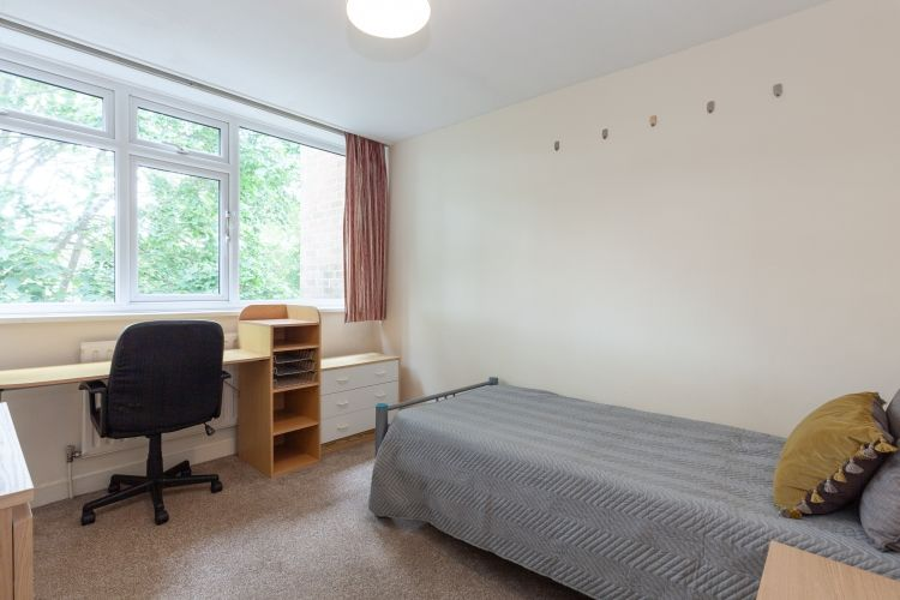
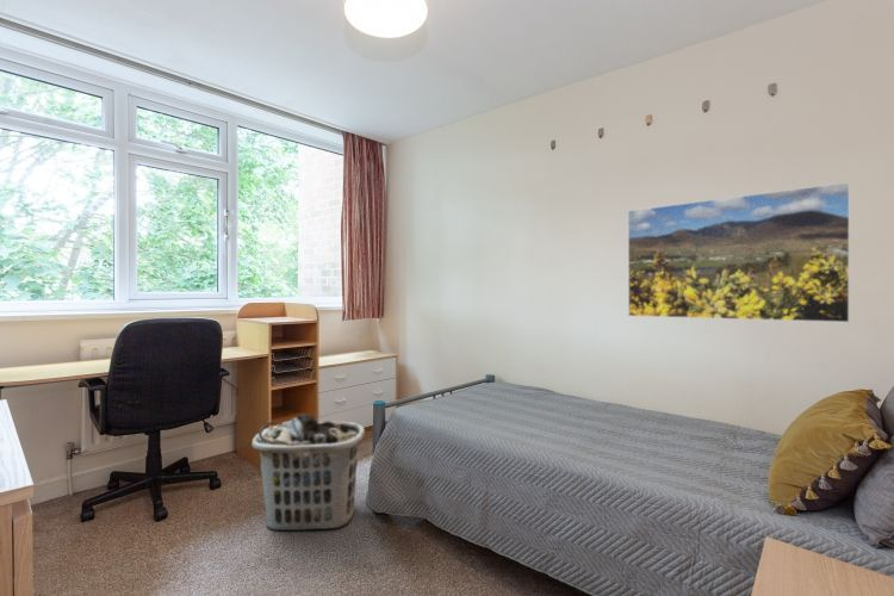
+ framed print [627,181,851,324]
+ clothes hamper [250,412,366,532]
